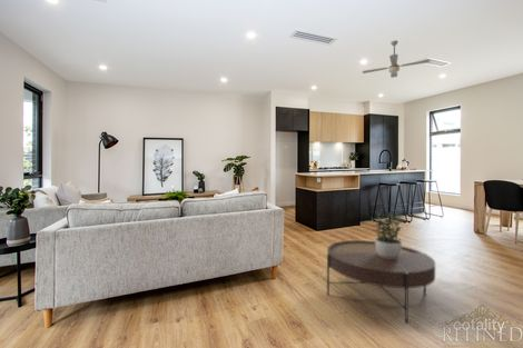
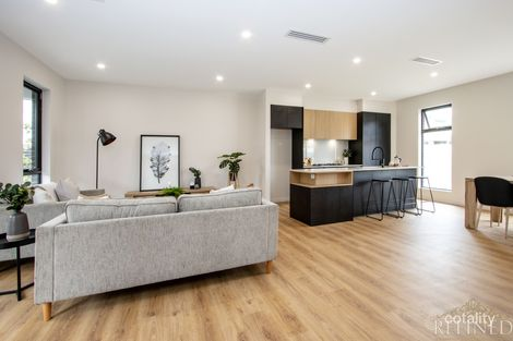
- potted plant [369,210,405,258]
- ceiling fan [362,39,431,79]
- coffee table [326,239,436,325]
